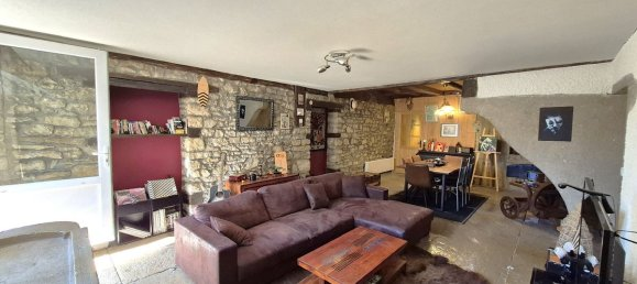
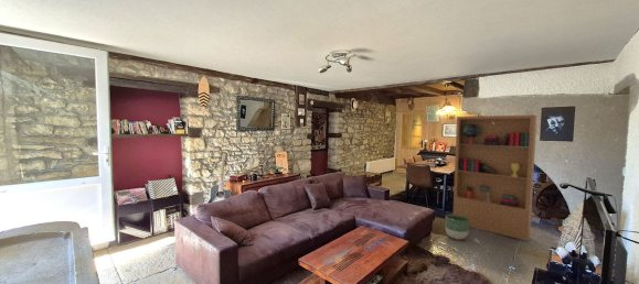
+ bookcase [452,113,537,242]
+ planter [445,212,470,240]
